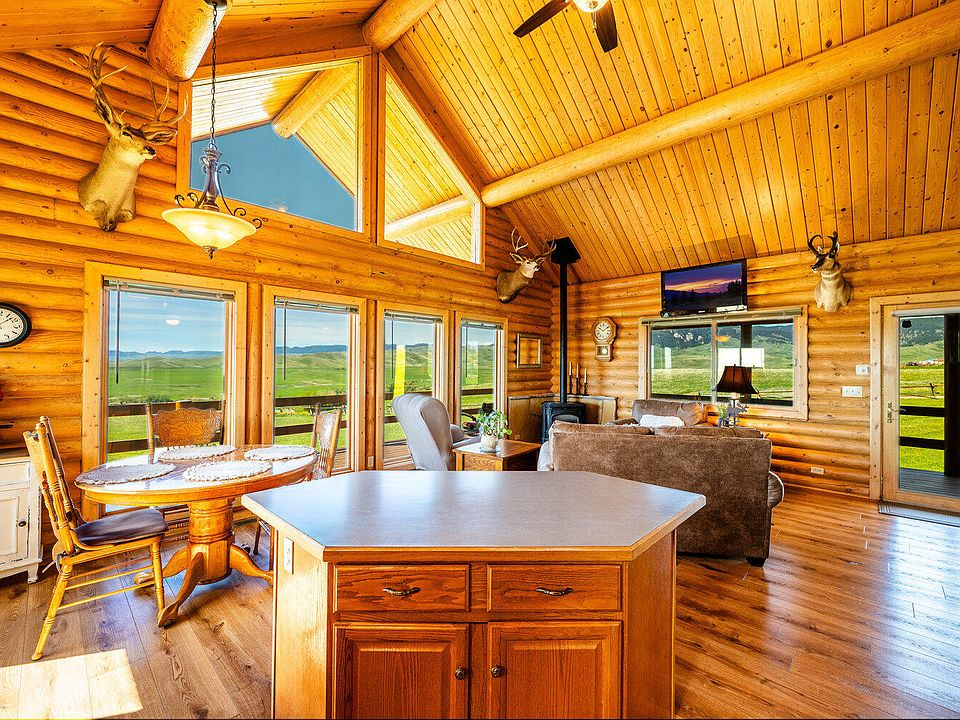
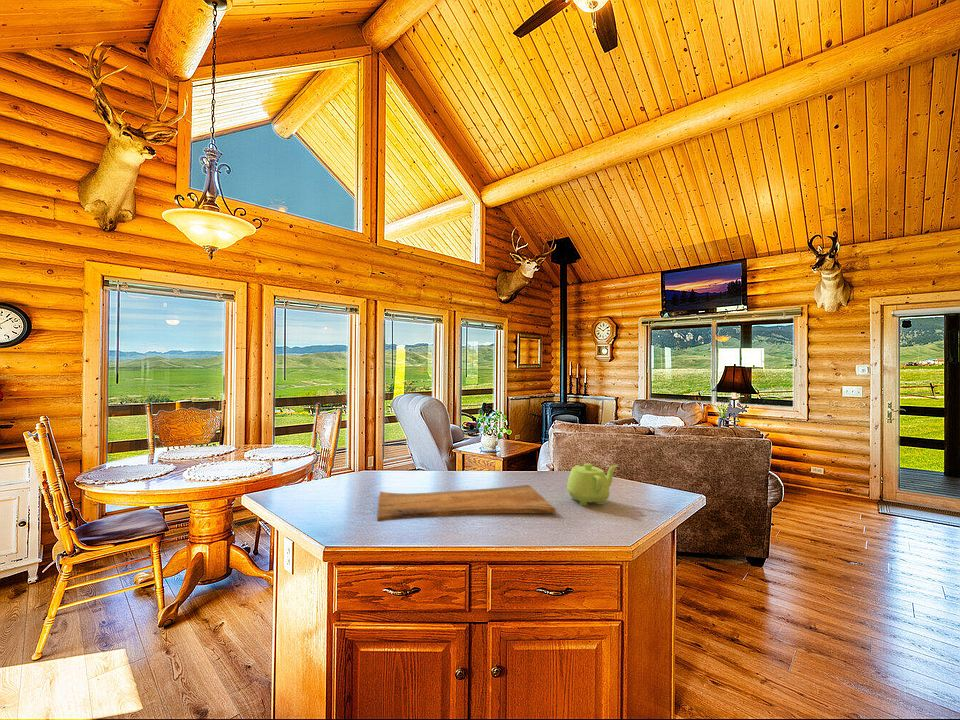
+ cutting board [376,484,556,522]
+ teapot [566,462,619,507]
